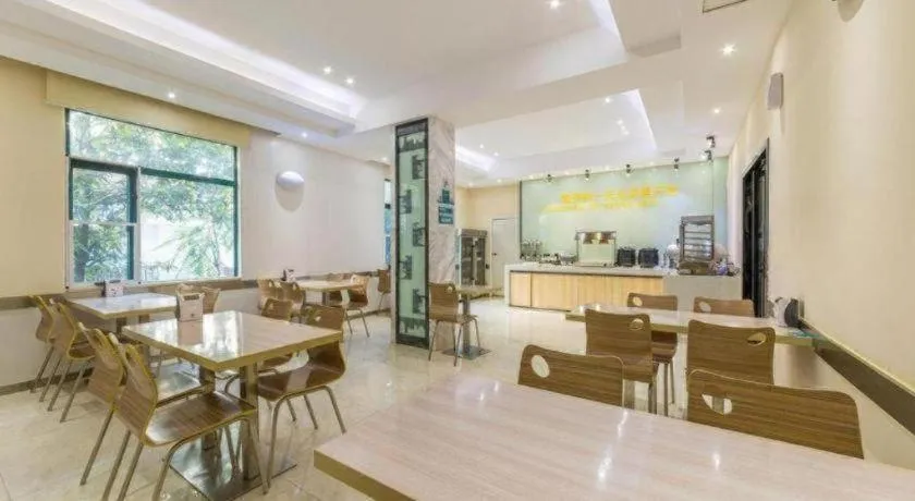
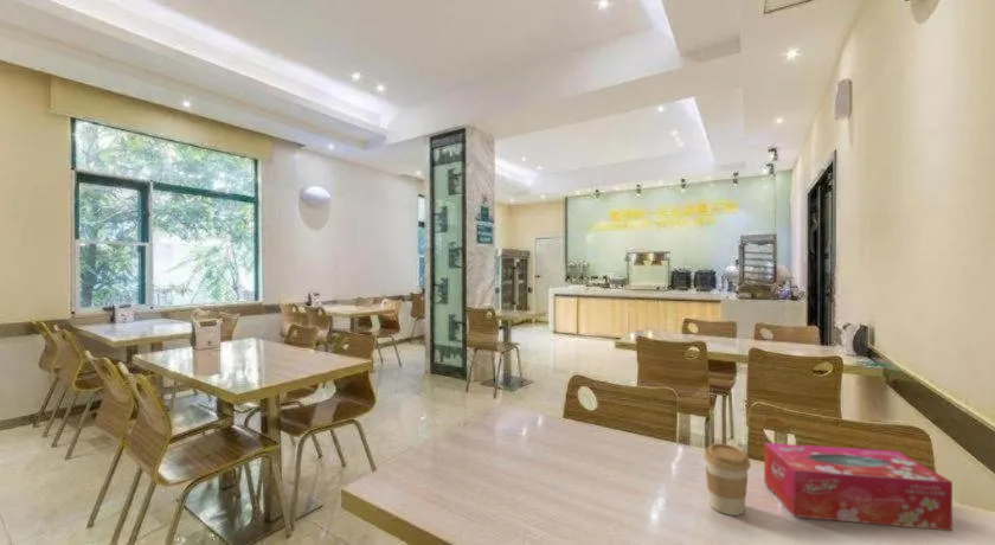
+ coffee cup [702,442,752,517]
+ tissue box [763,442,954,532]
